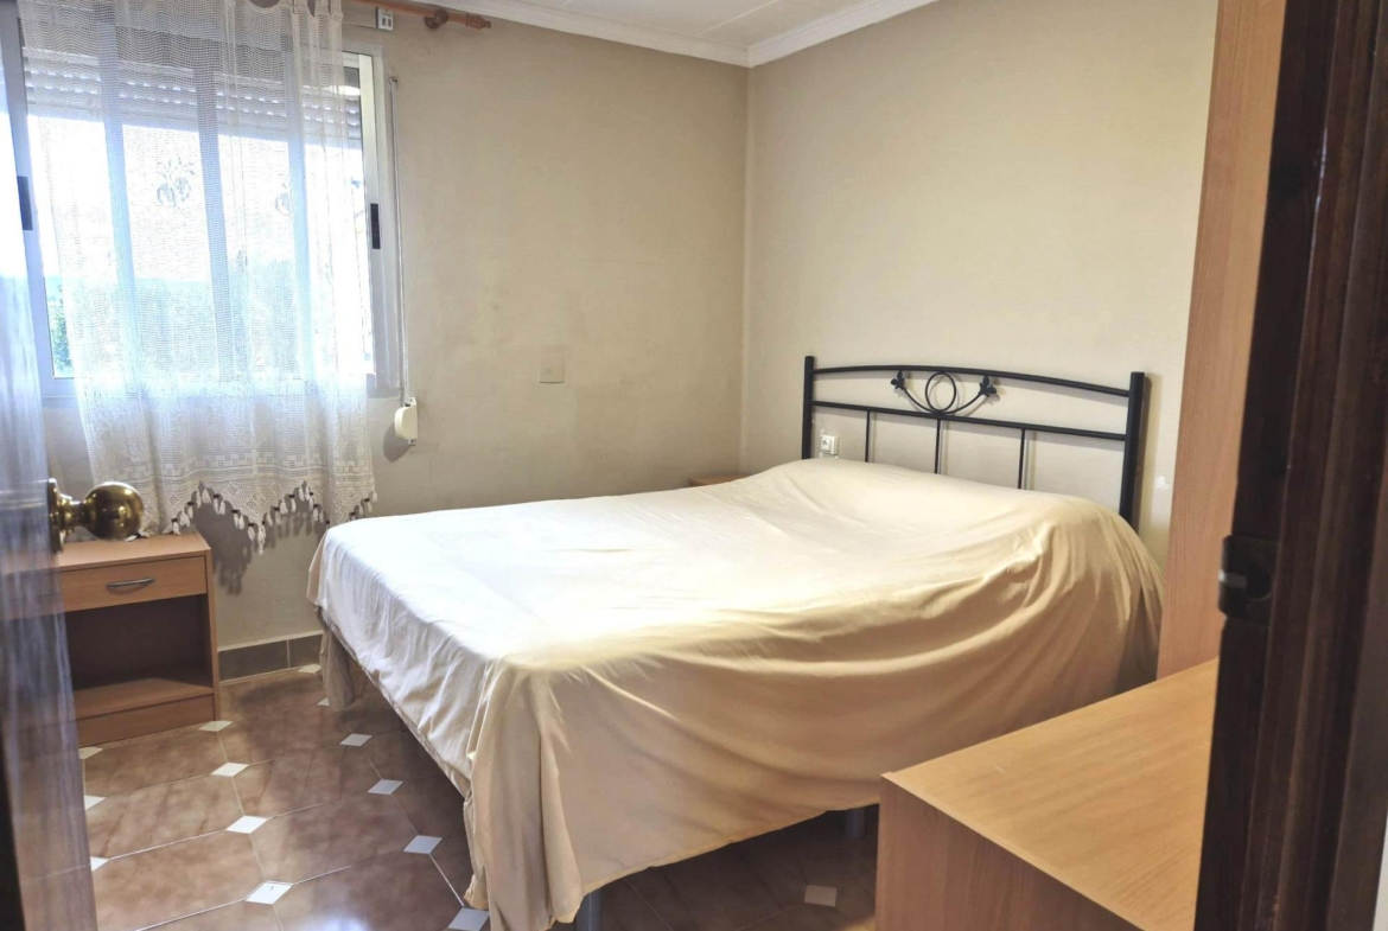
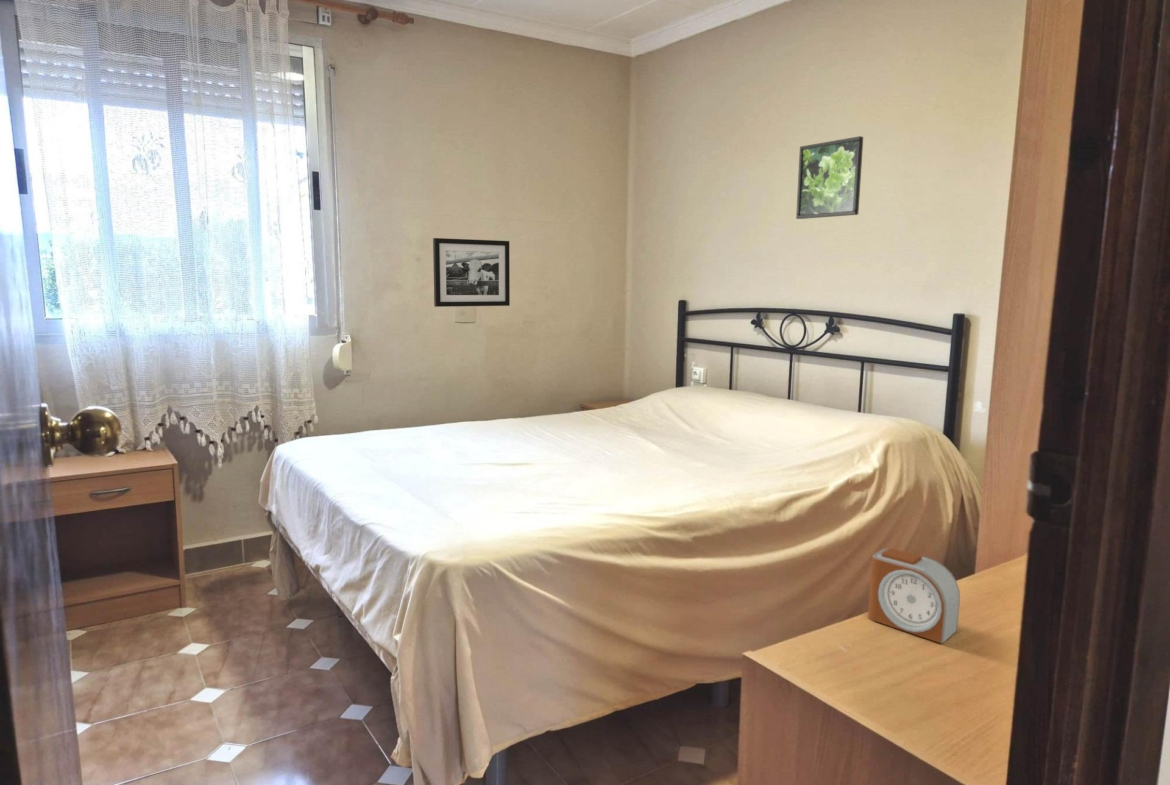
+ picture frame [432,237,511,308]
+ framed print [795,135,864,220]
+ alarm clock [867,547,961,645]
